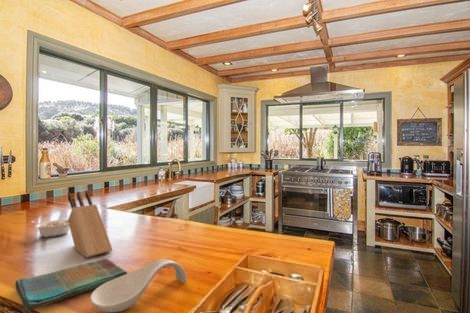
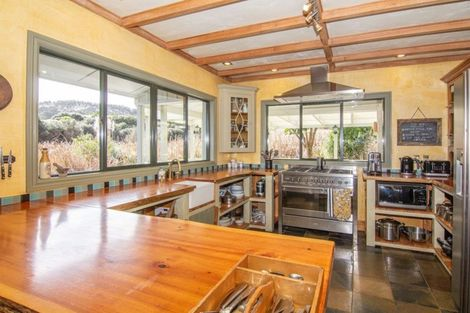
- legume [30,219,70,238]
- dish towel [14,257,128,313]
- knife block [67,189,114,258]
- spoon rest [89,258,188,313]
